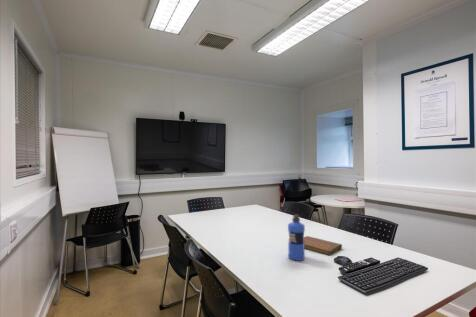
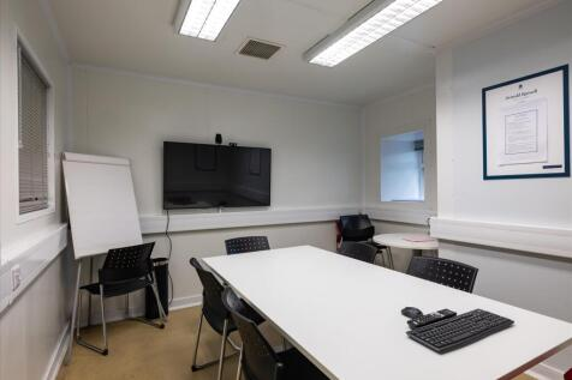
- water bottle [287,213,306,262]
- notebook [304,235,343,256]
